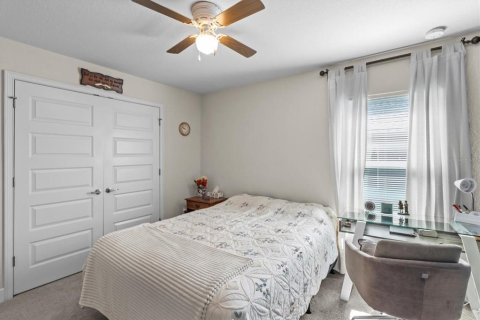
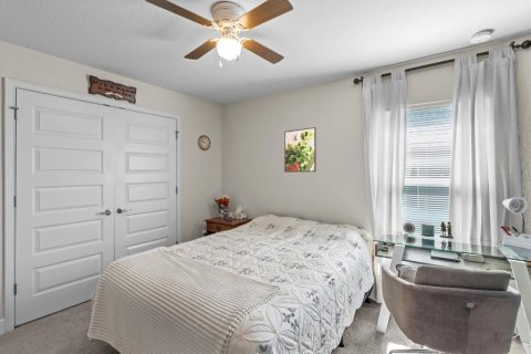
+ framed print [283,126,317,174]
